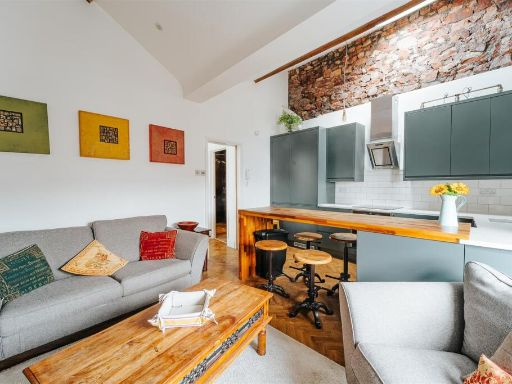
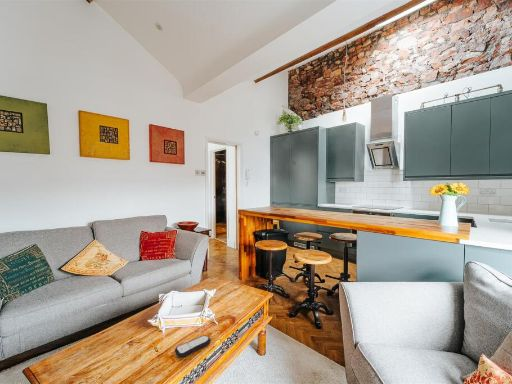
+ remote control [174,334,211,359]
